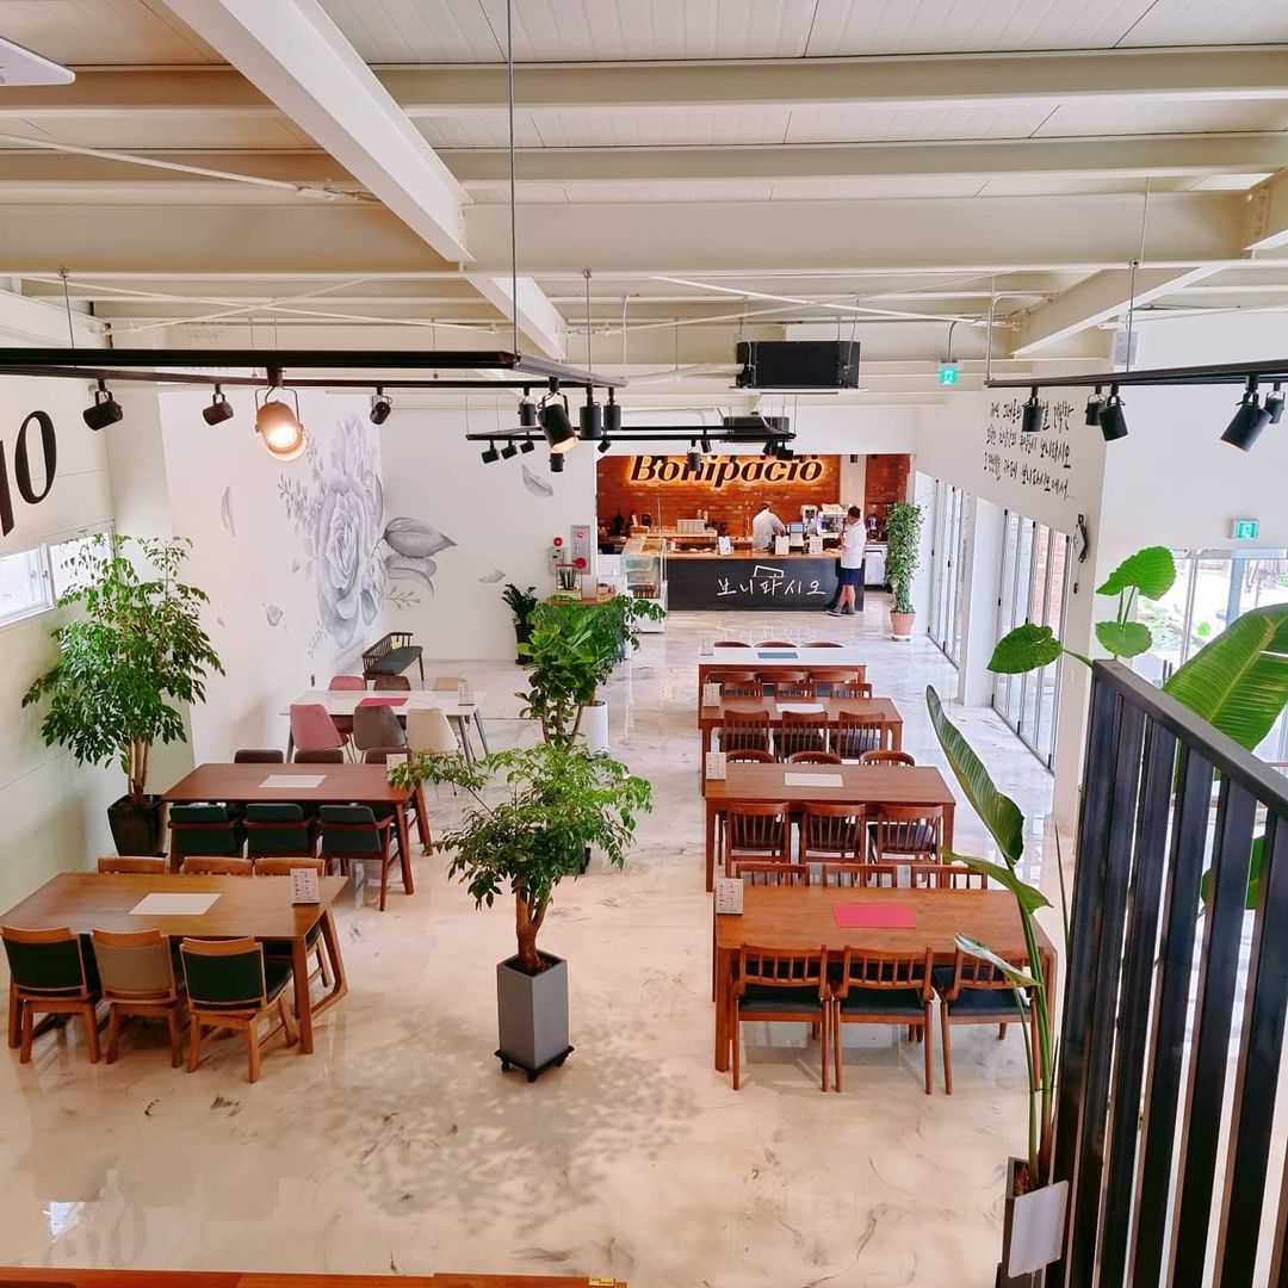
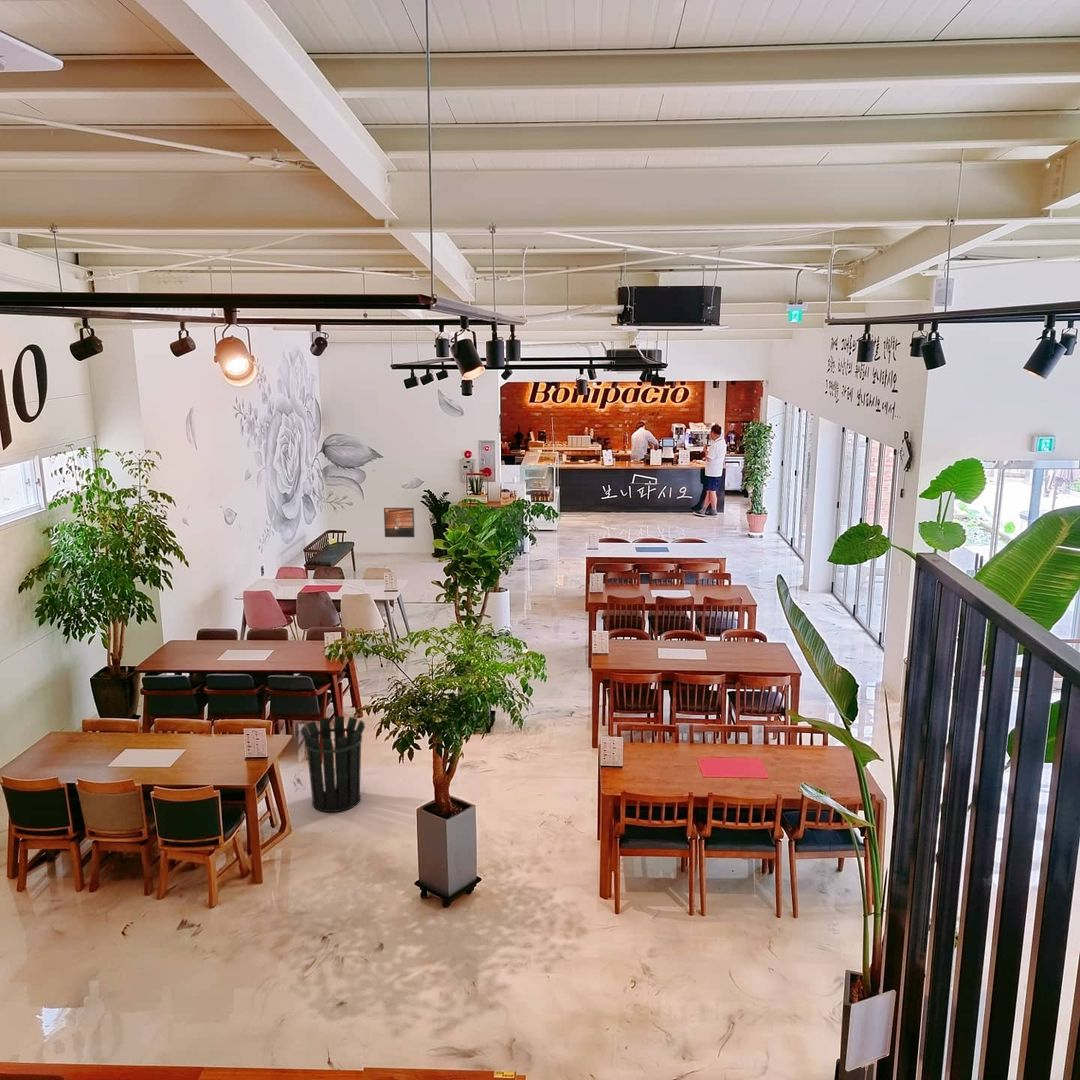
+ waste bin [300,715,366,813]
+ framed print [383,507,416,538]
